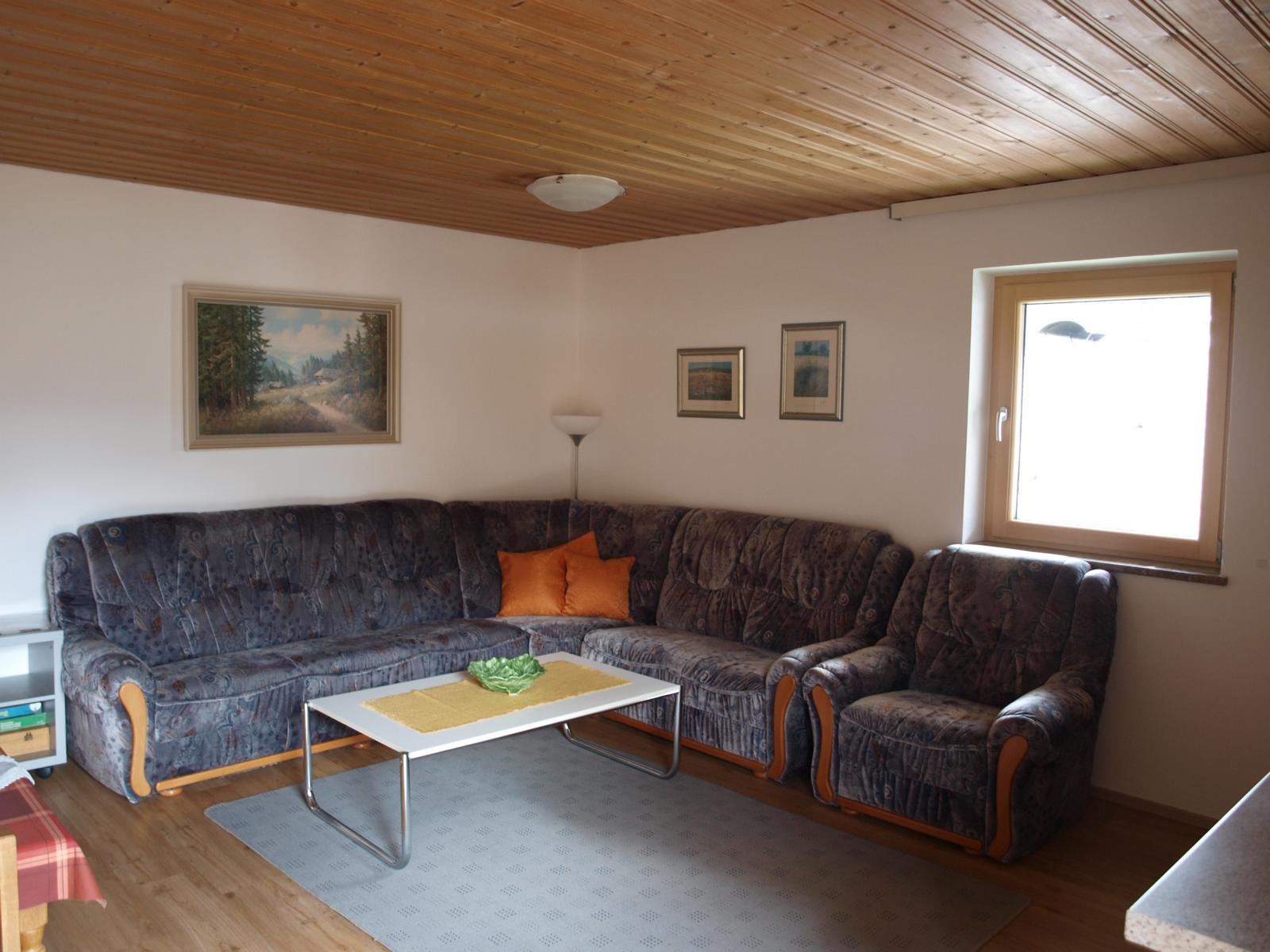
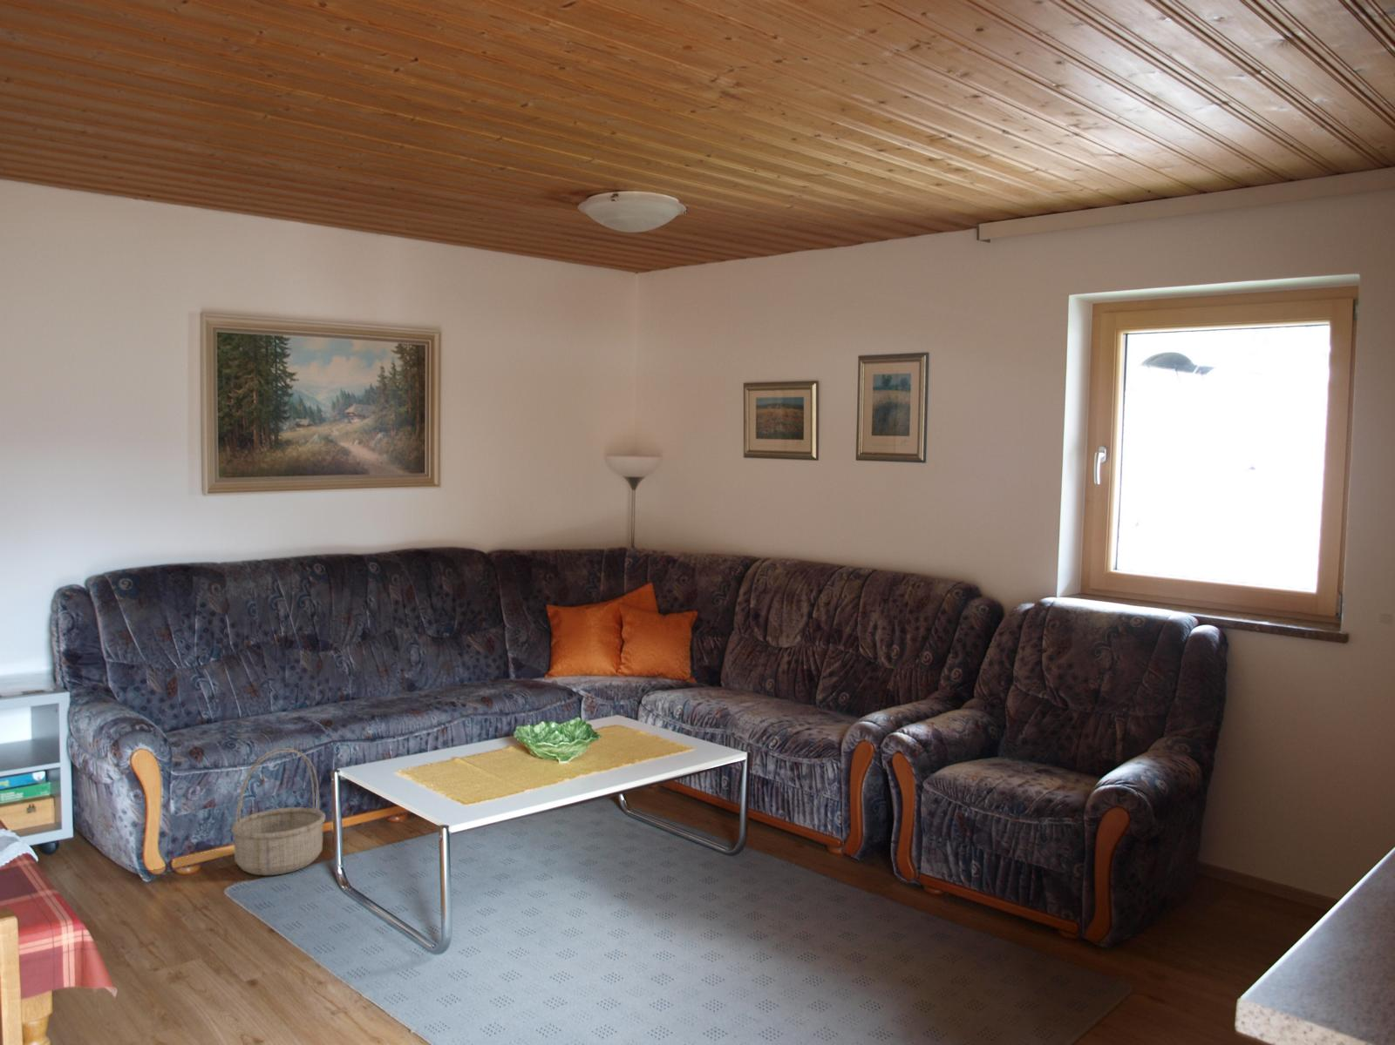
+ basket [231,748,326,876]
